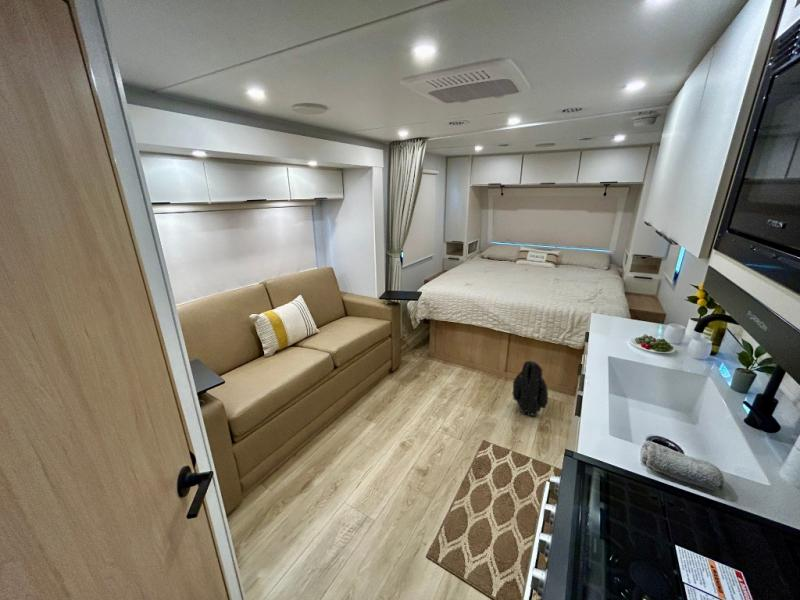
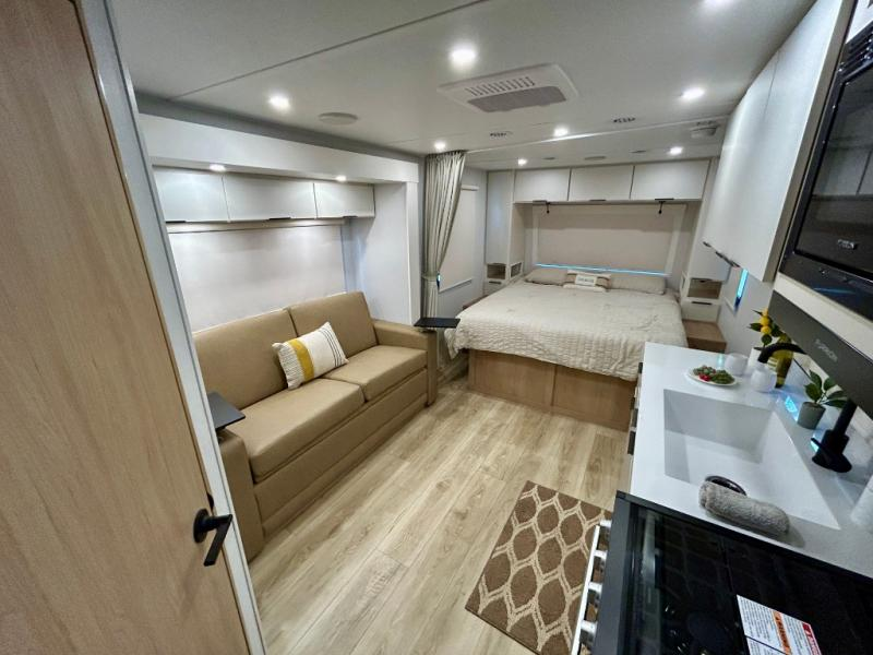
- backpack [511,360,549,417]
